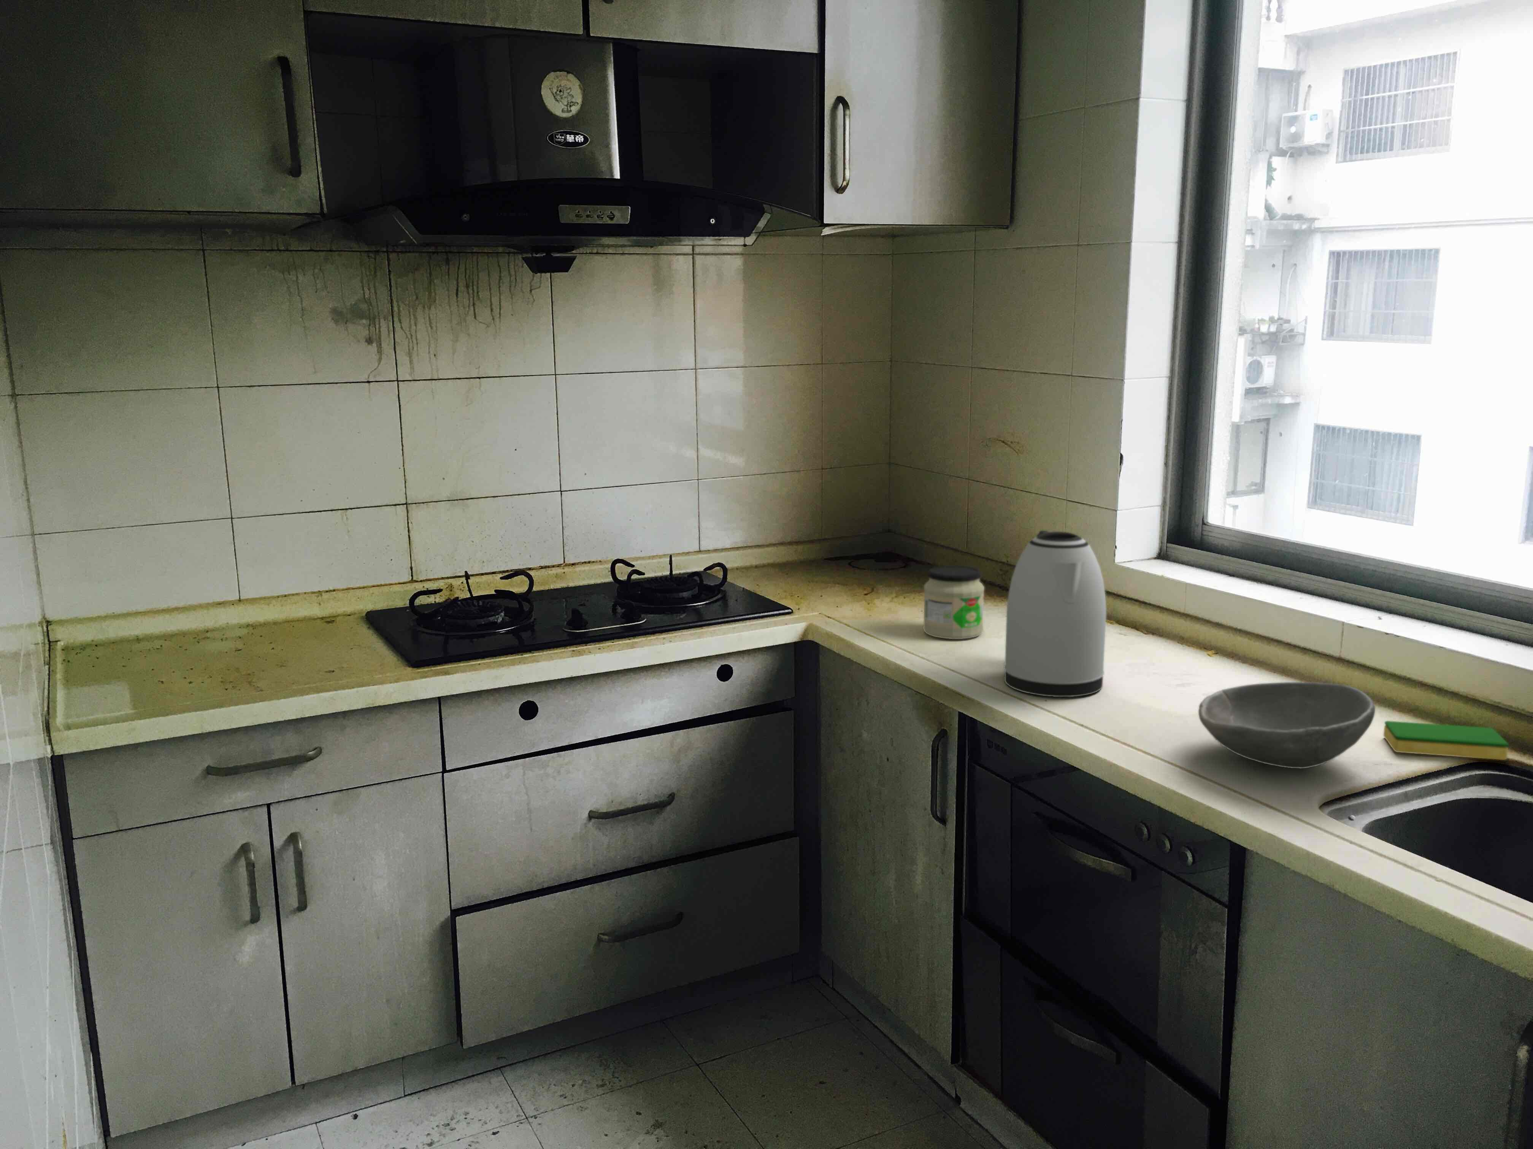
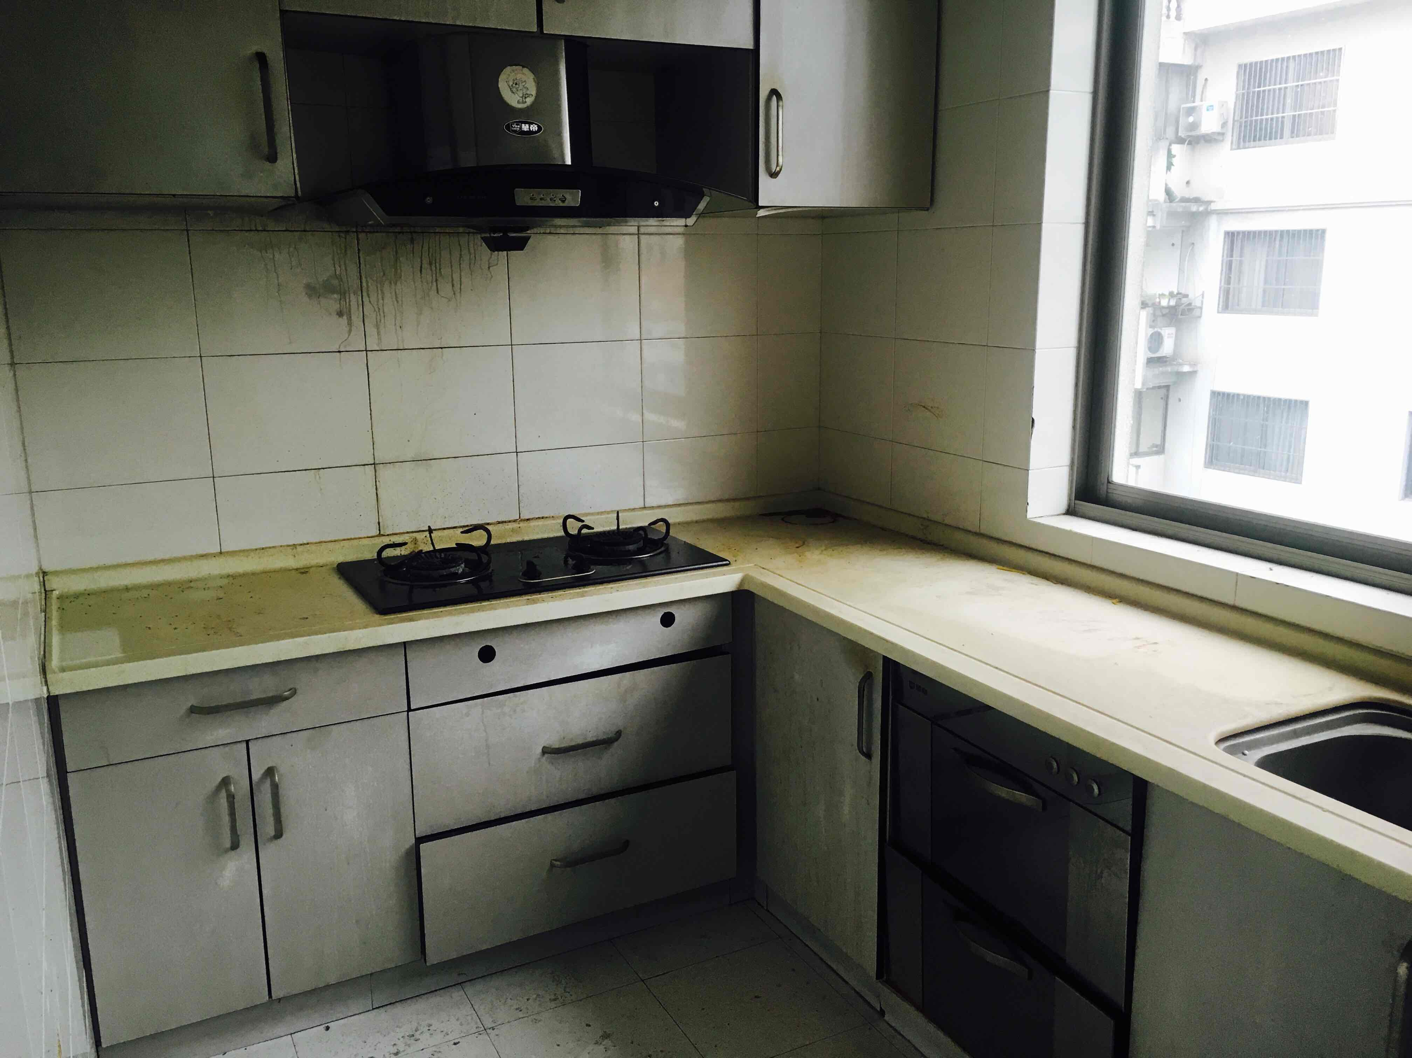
- jar [922,565,985,640]
- dish sponge [1383,721,1509,760]
- kettle [1003,530,1107,698]
- bowl [1199,682,1376,769]
